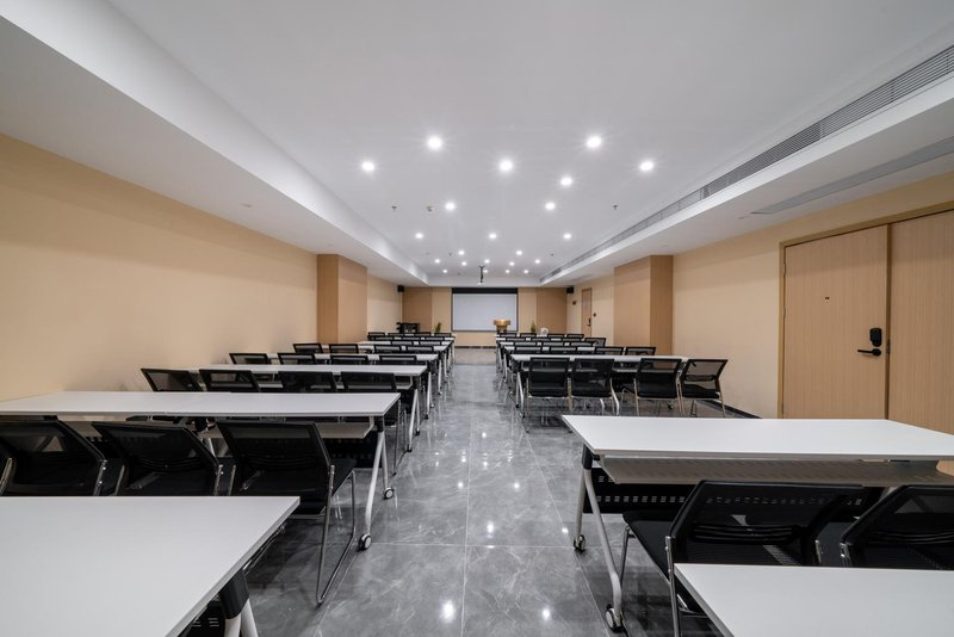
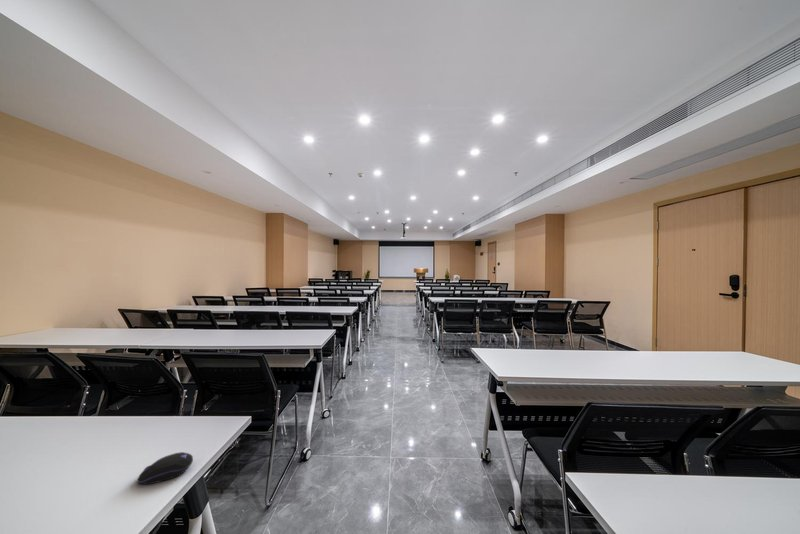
+ computer mouse [136,451,194,485]
